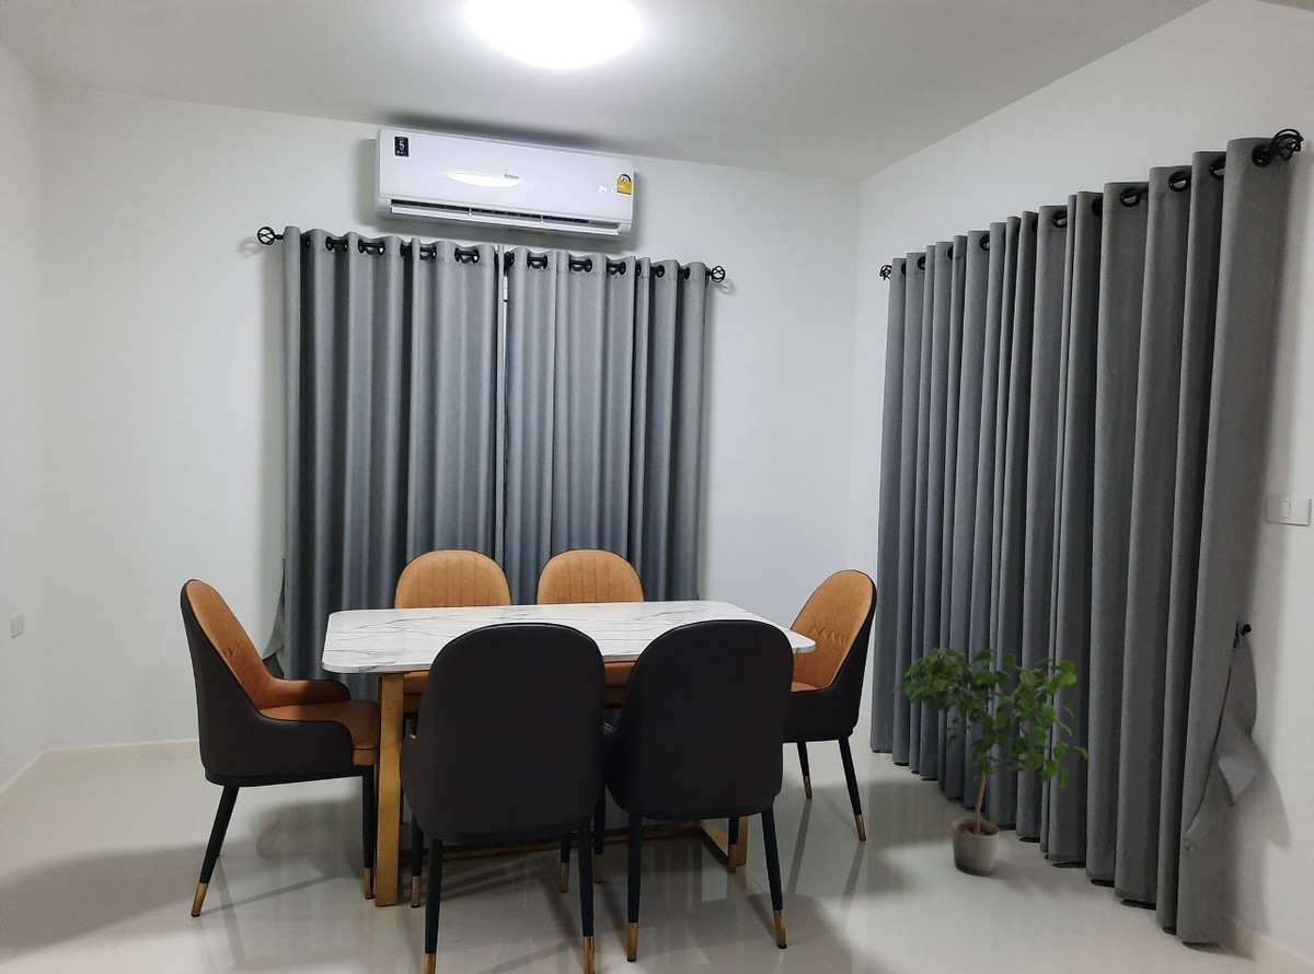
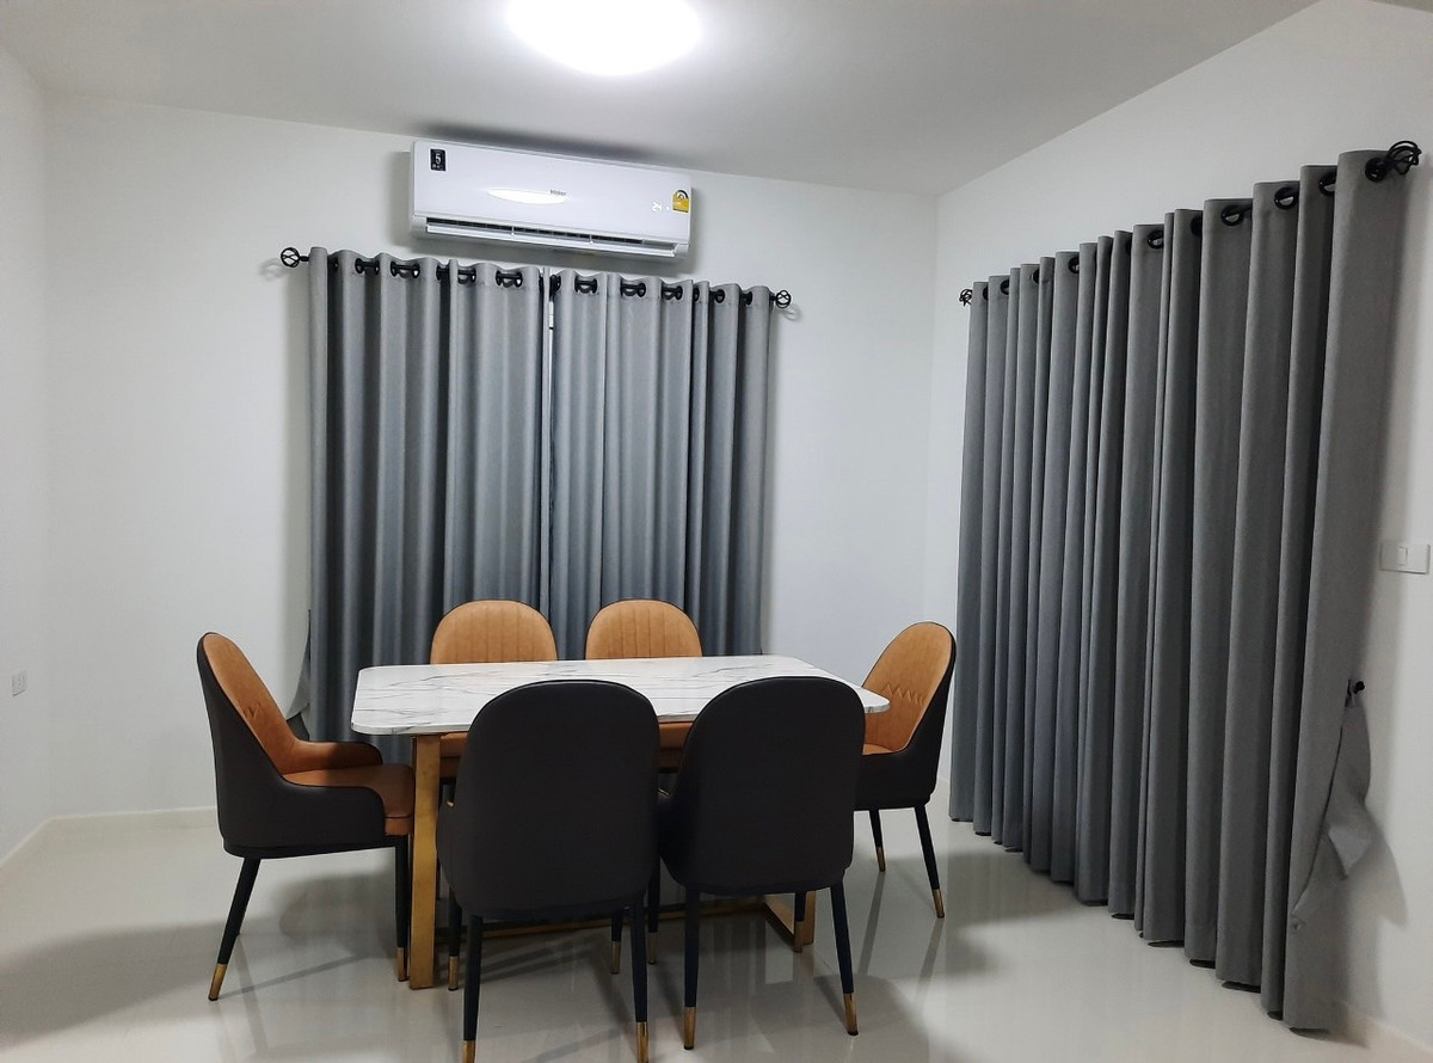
- potted plant [891,646,1090,877]
